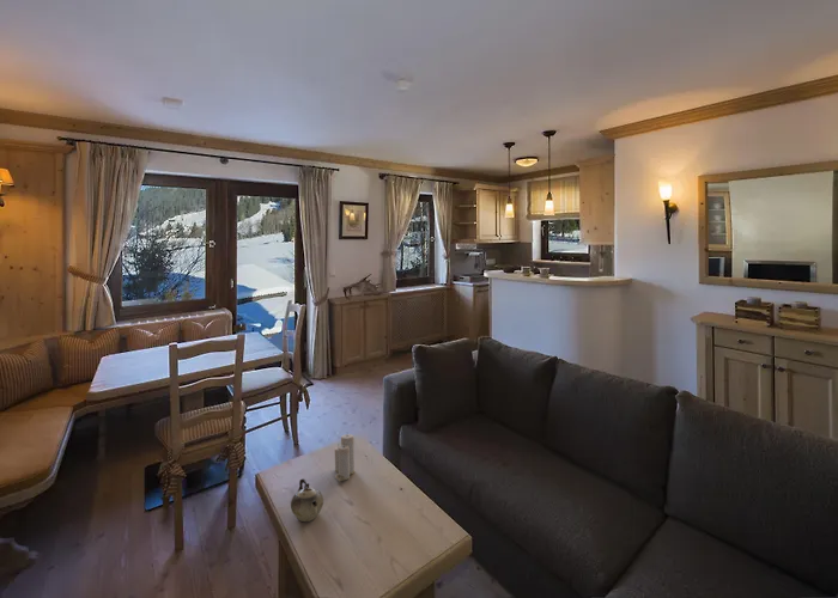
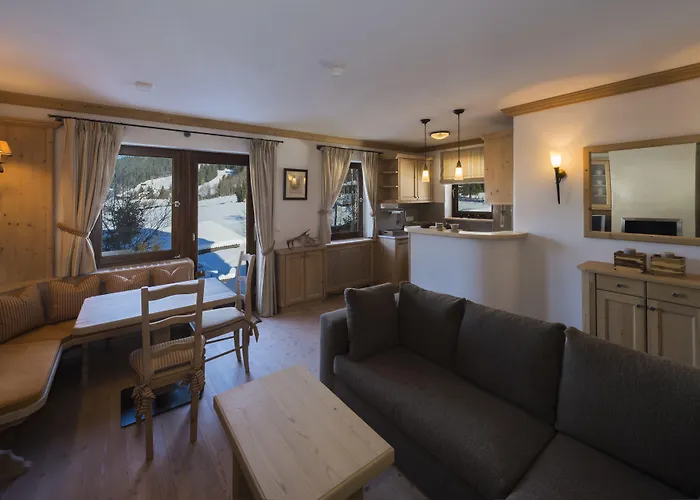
- candle [334,433,356,482]
- teapot [290,477,324,523]
